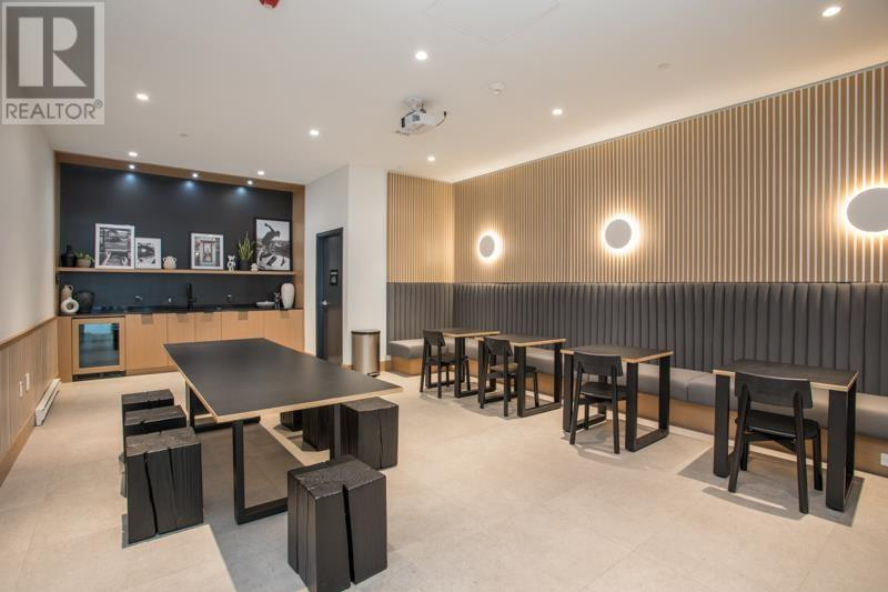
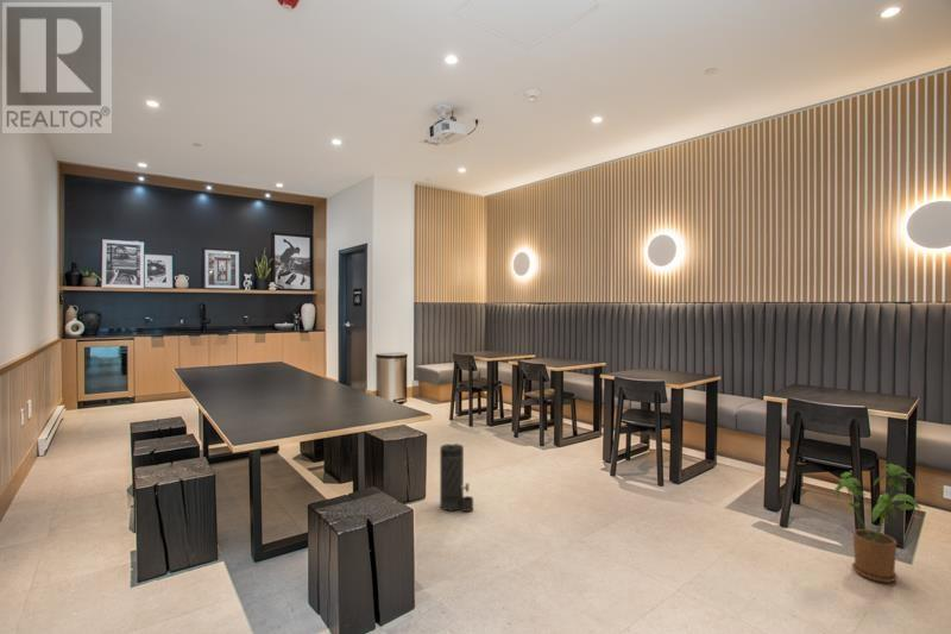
+ house plant [833,463,922,584]
+ canister [439,441,474,513]
